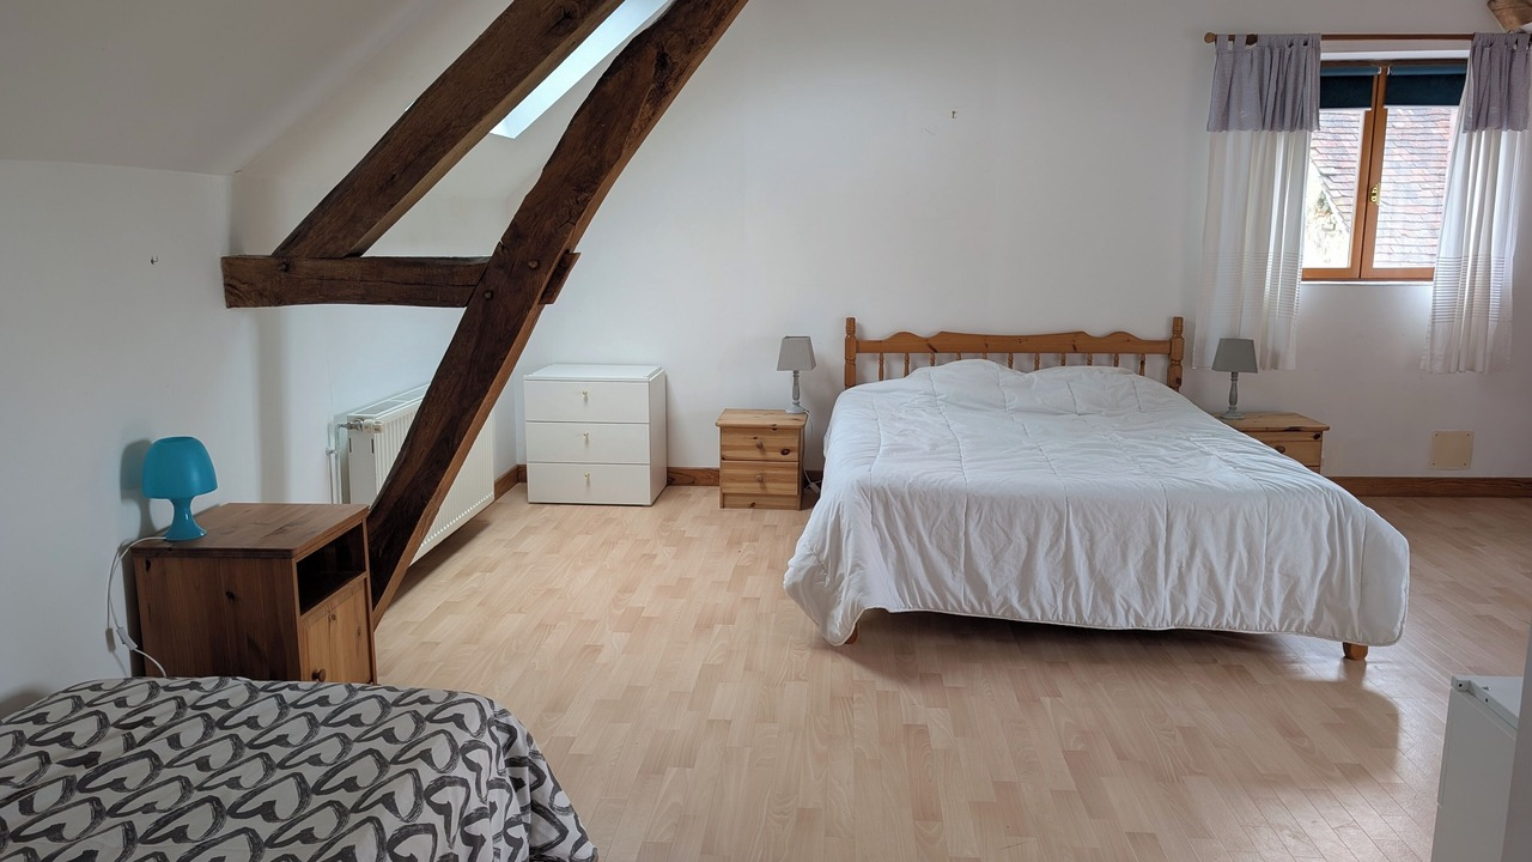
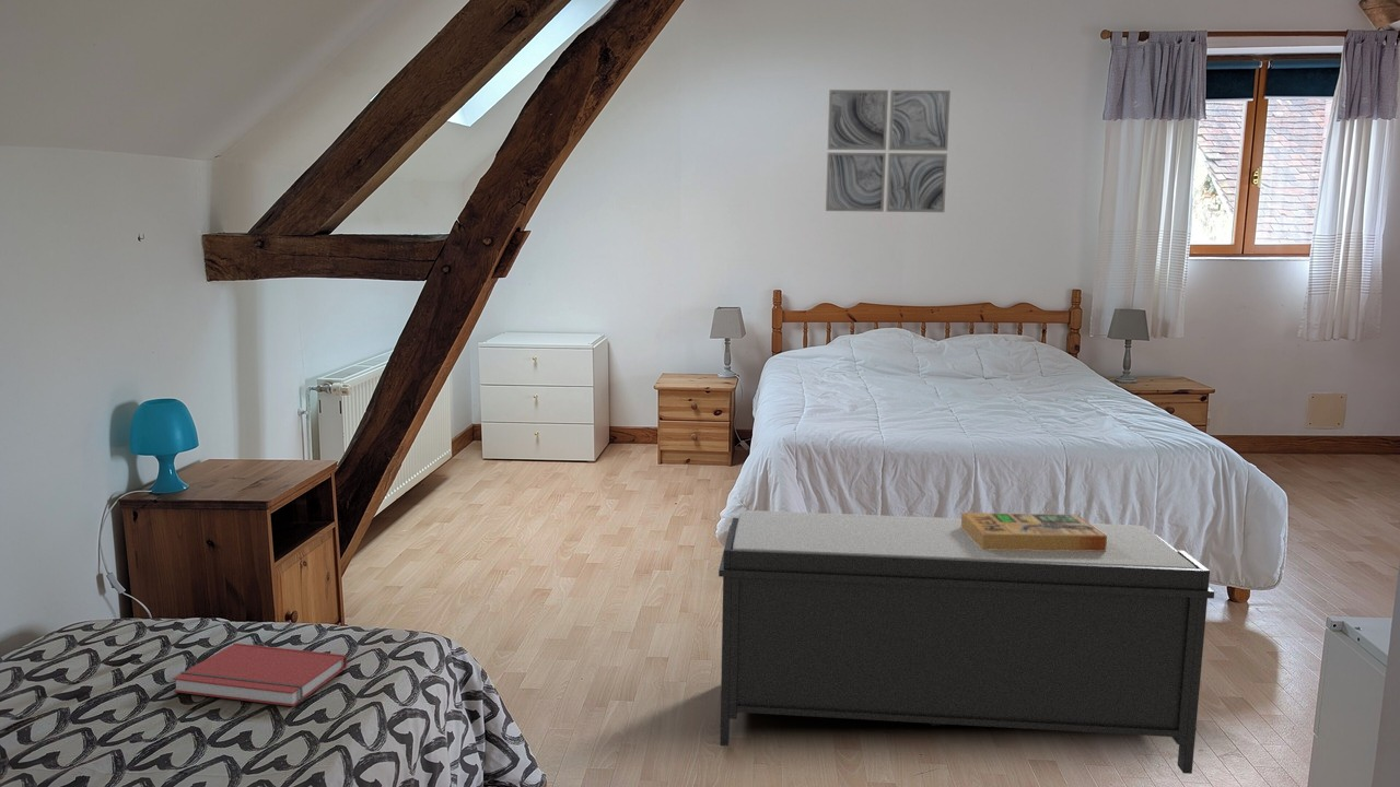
+ wall art [825,89,952,213]
+ decorative box [960,512,1107,551]
+ bench [718,509,1215,775]
+ book [172,642,348,707]
